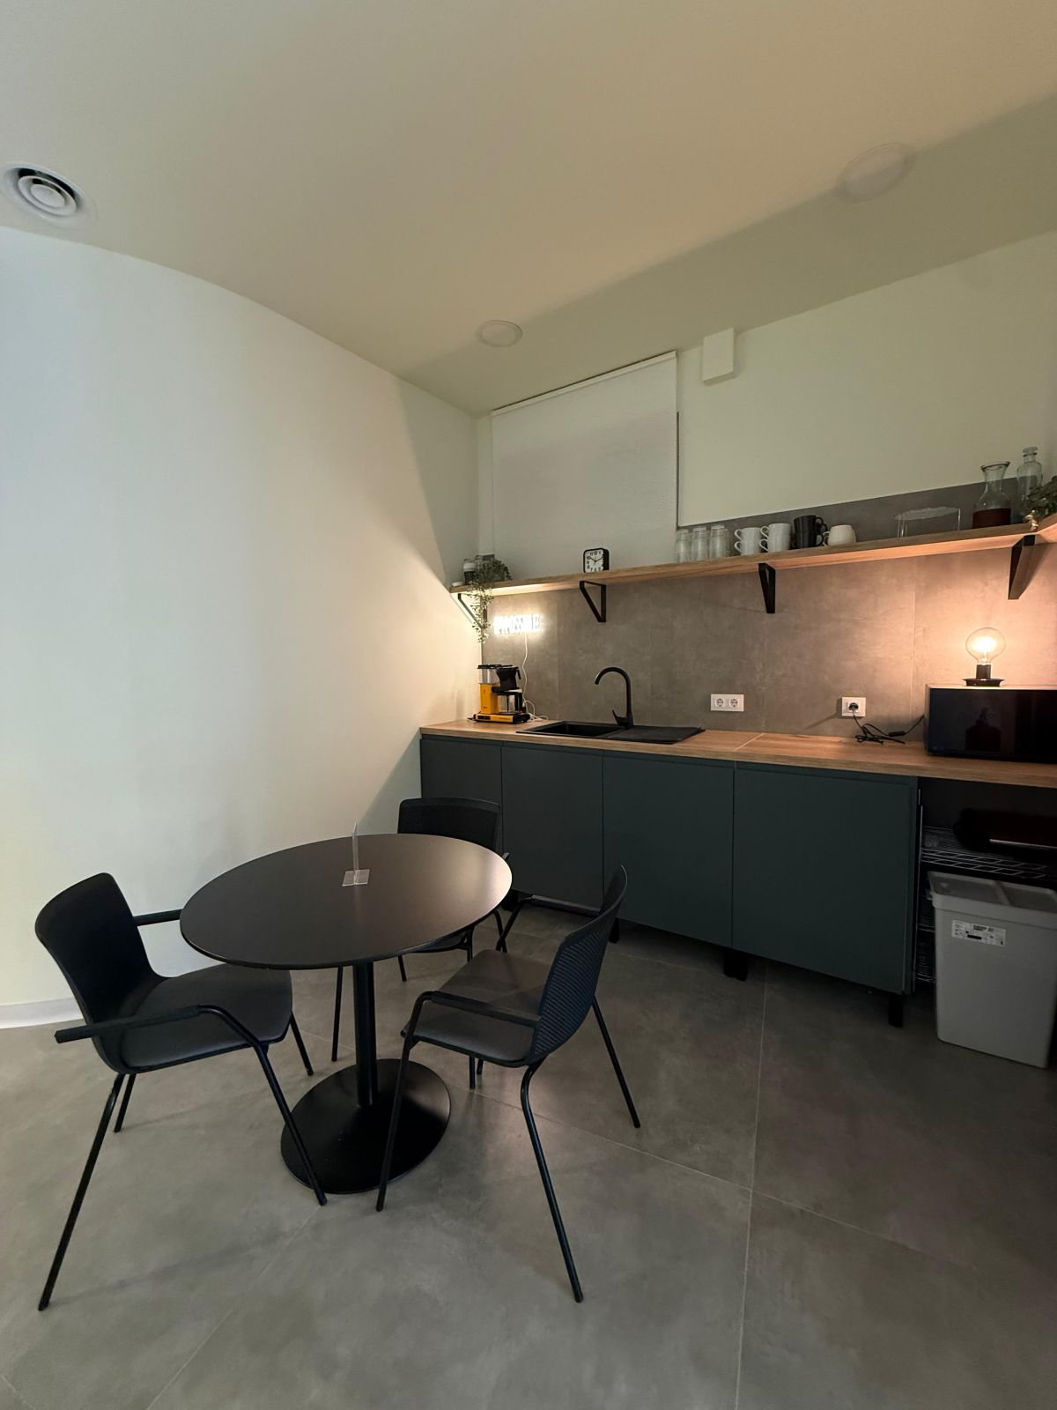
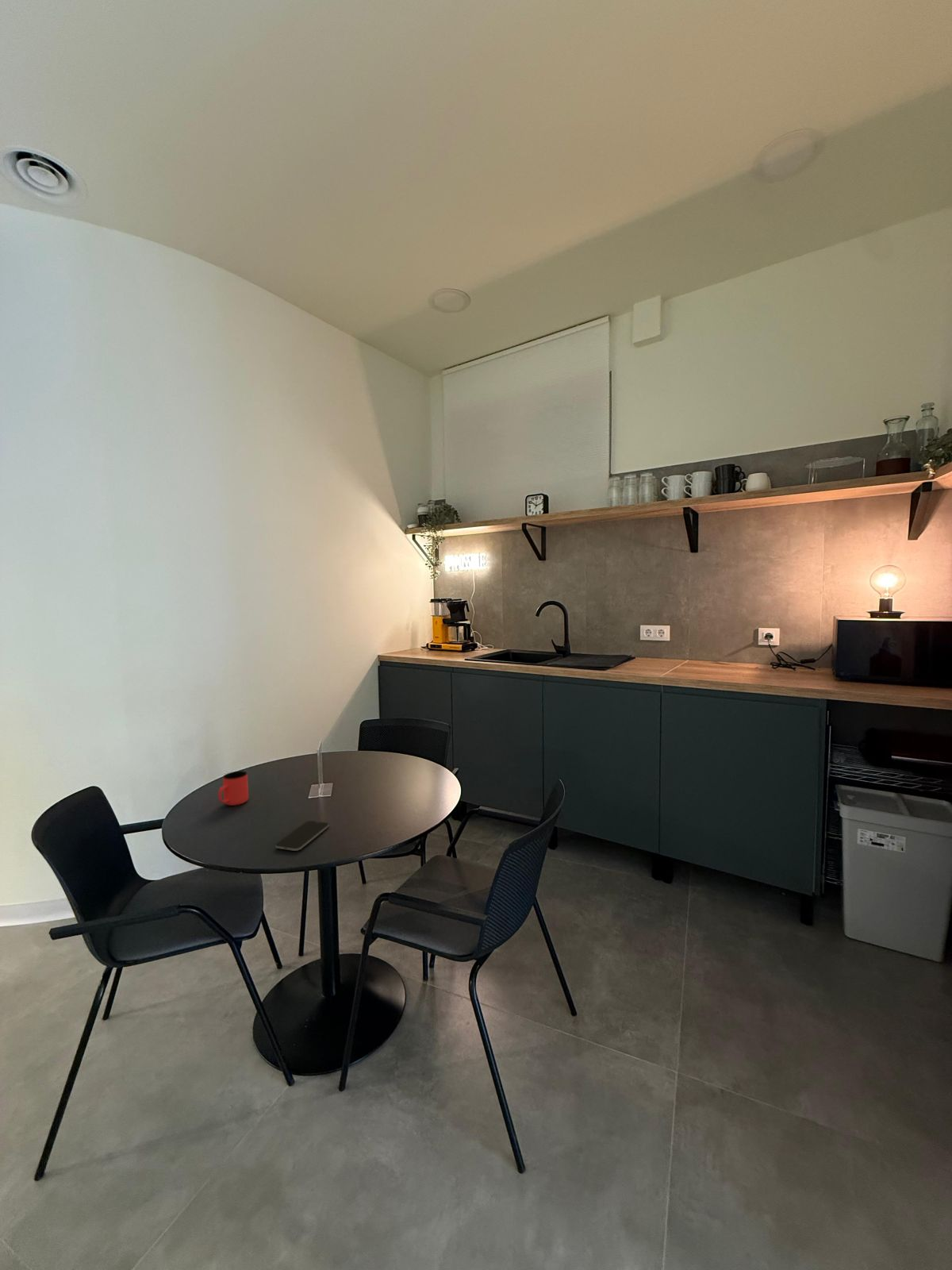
+ smartphone [274,820,330,852]
+ cup [217,770,249,806]
